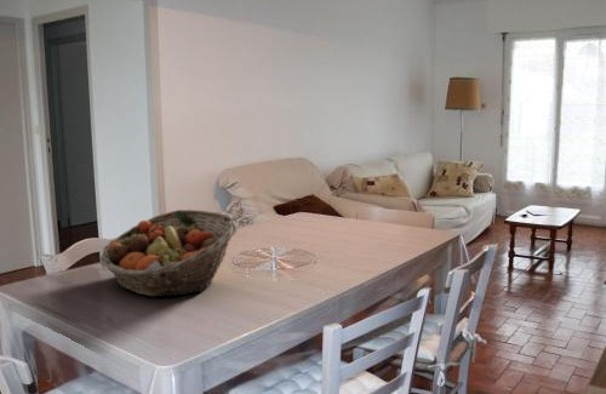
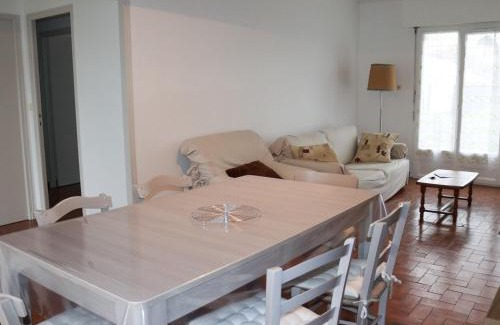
- fruit basket [98,209,240,298]
